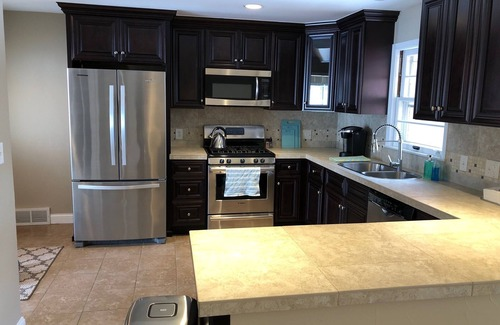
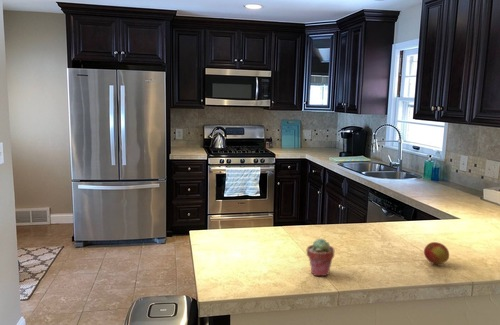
+ apple [423,241,450,265]
+ potted succulent [306,237,335,277]
